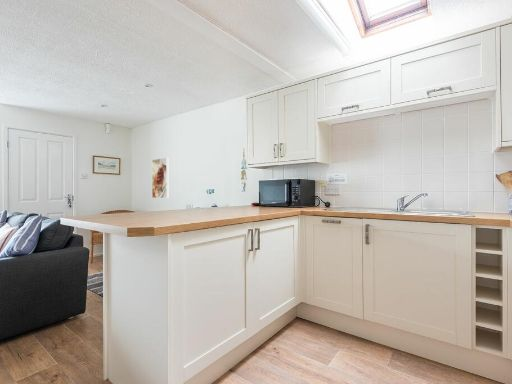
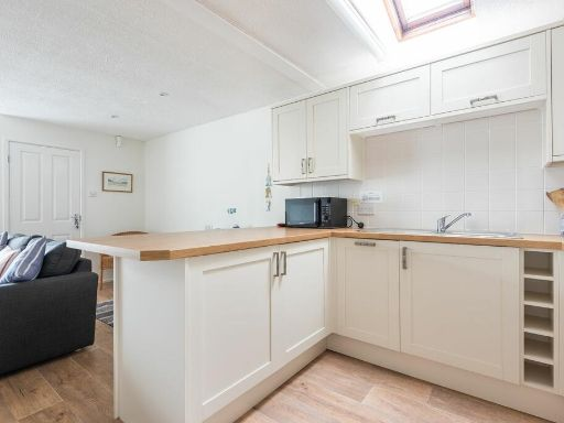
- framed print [151,157,169,199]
